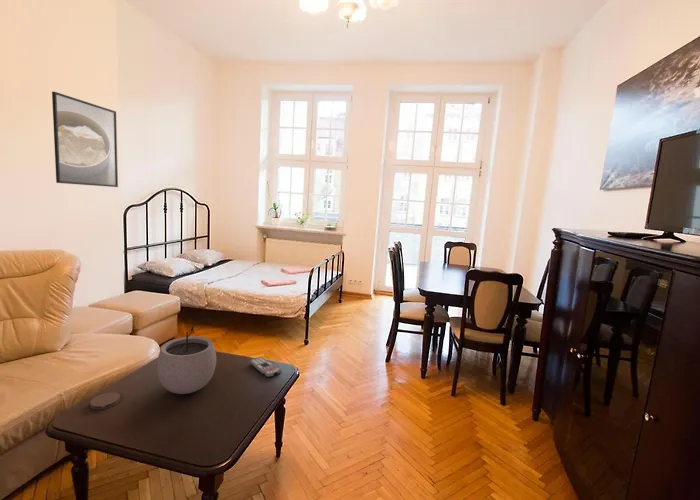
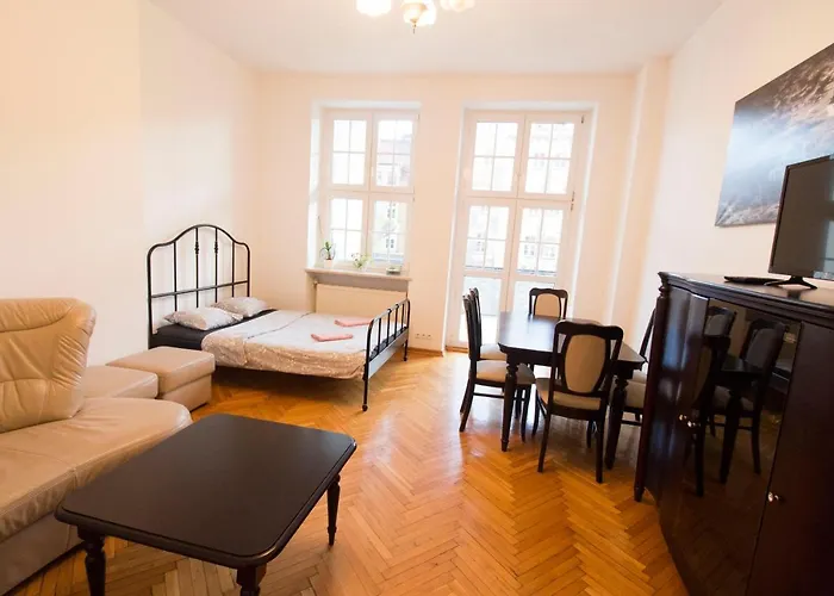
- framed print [51,91,119,188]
- remote control [249,356,282,378]
- coaster [89,391,121,410]
- plant pot [156,324,217,395]
